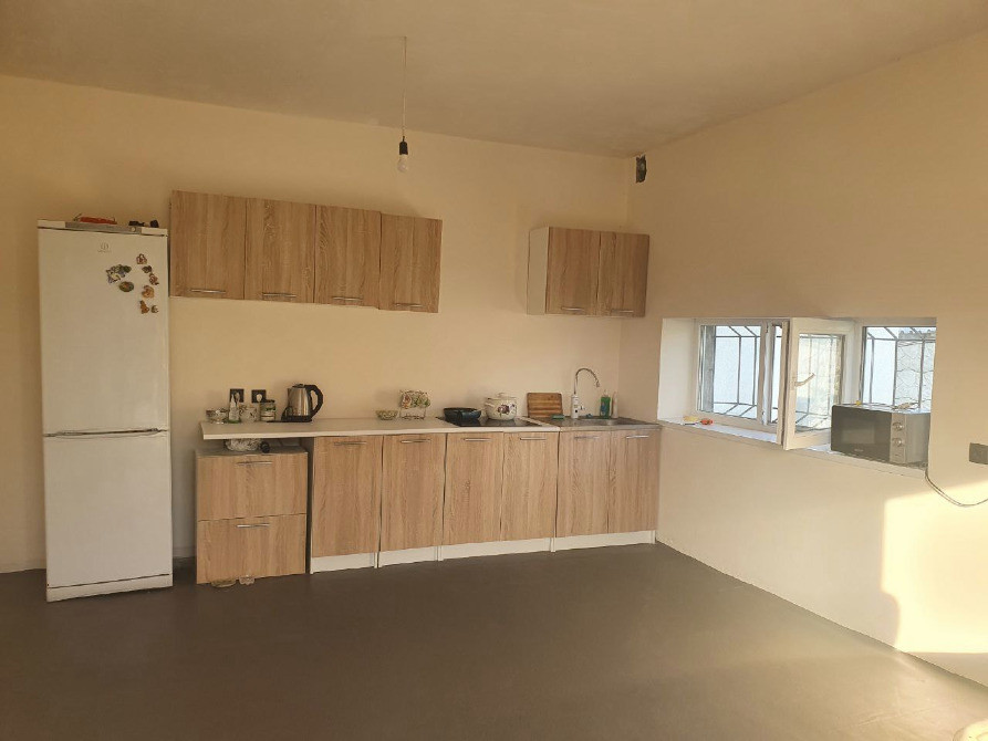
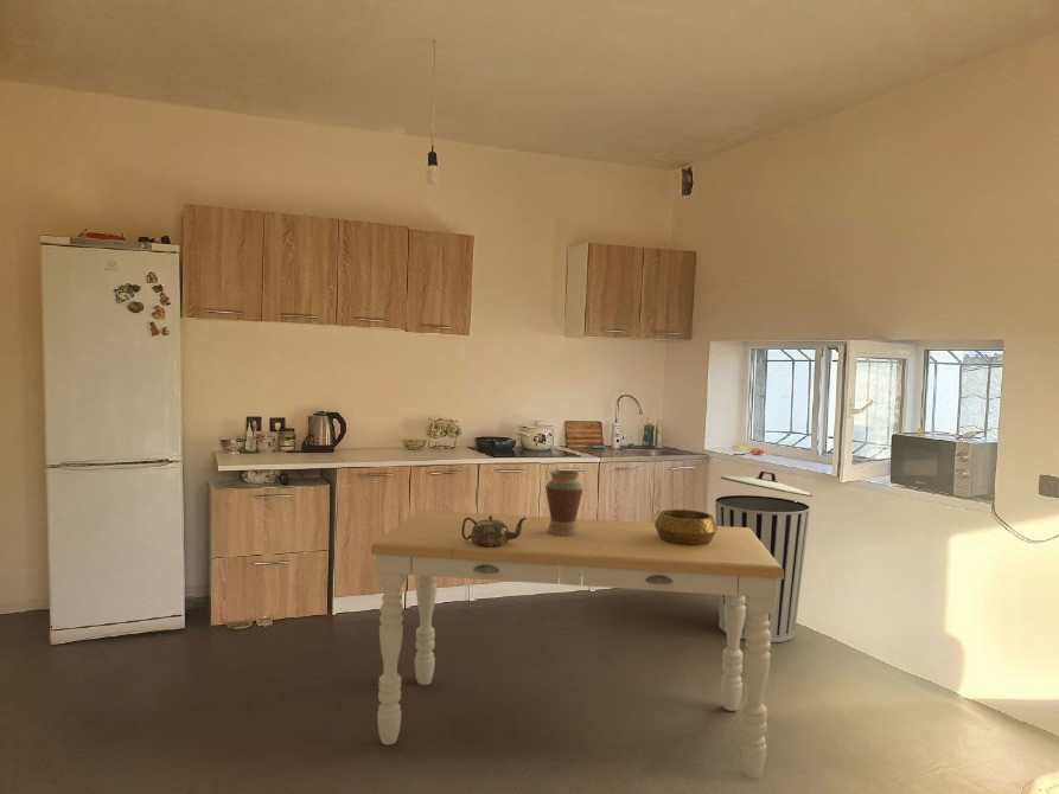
+ vase [544,469,583,537]
+ dining table [370,510,784,780]
+ trash can [714,470,814,643]
+ decorative bowl [653,508,717,546]
+ teapot [461,516,527,548]
